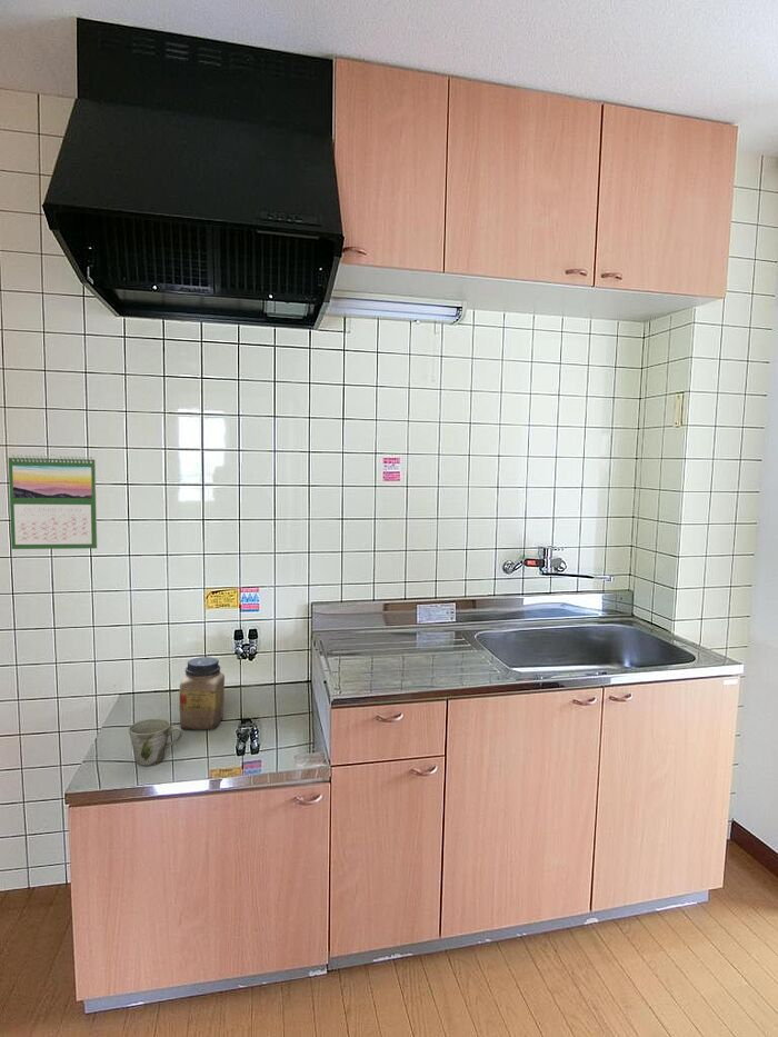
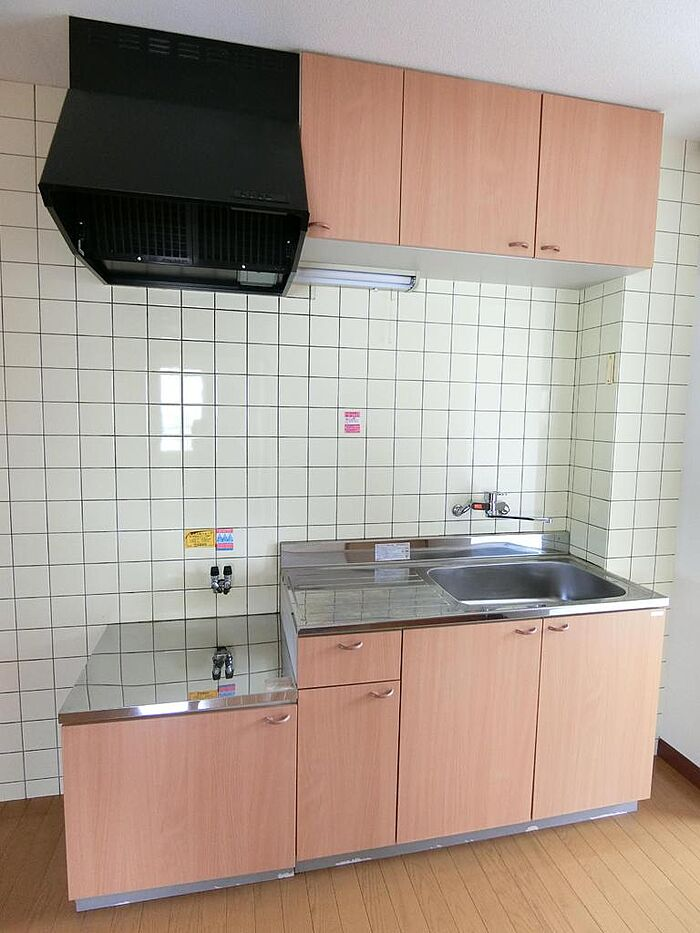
- jar [178,656,226,731]
- mug [128,718,183,767]
- calendar [8,453,98,550]
